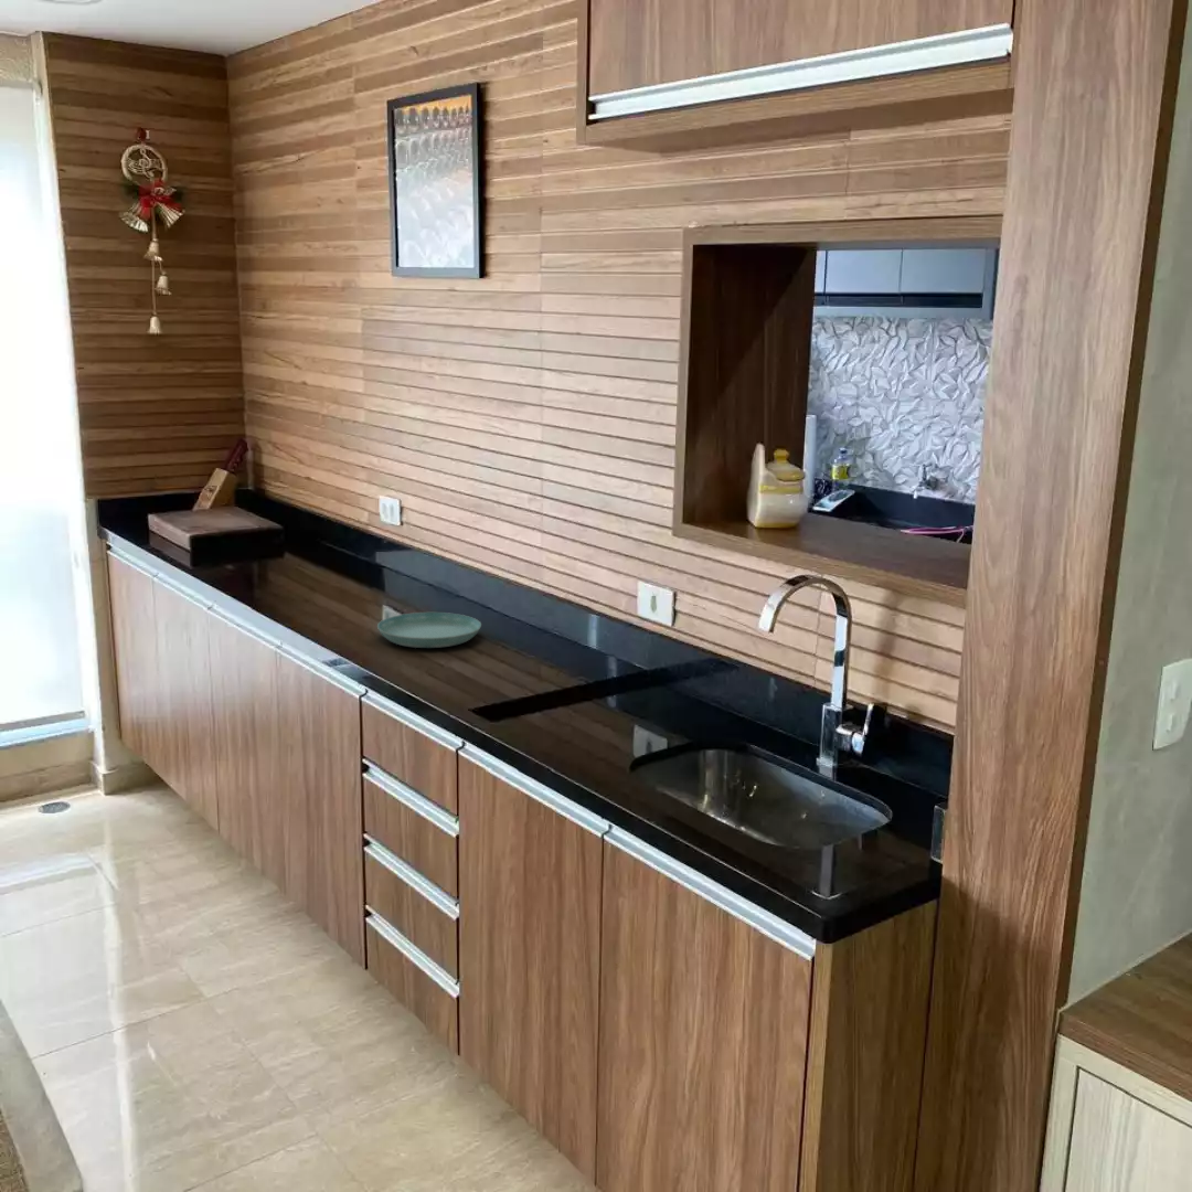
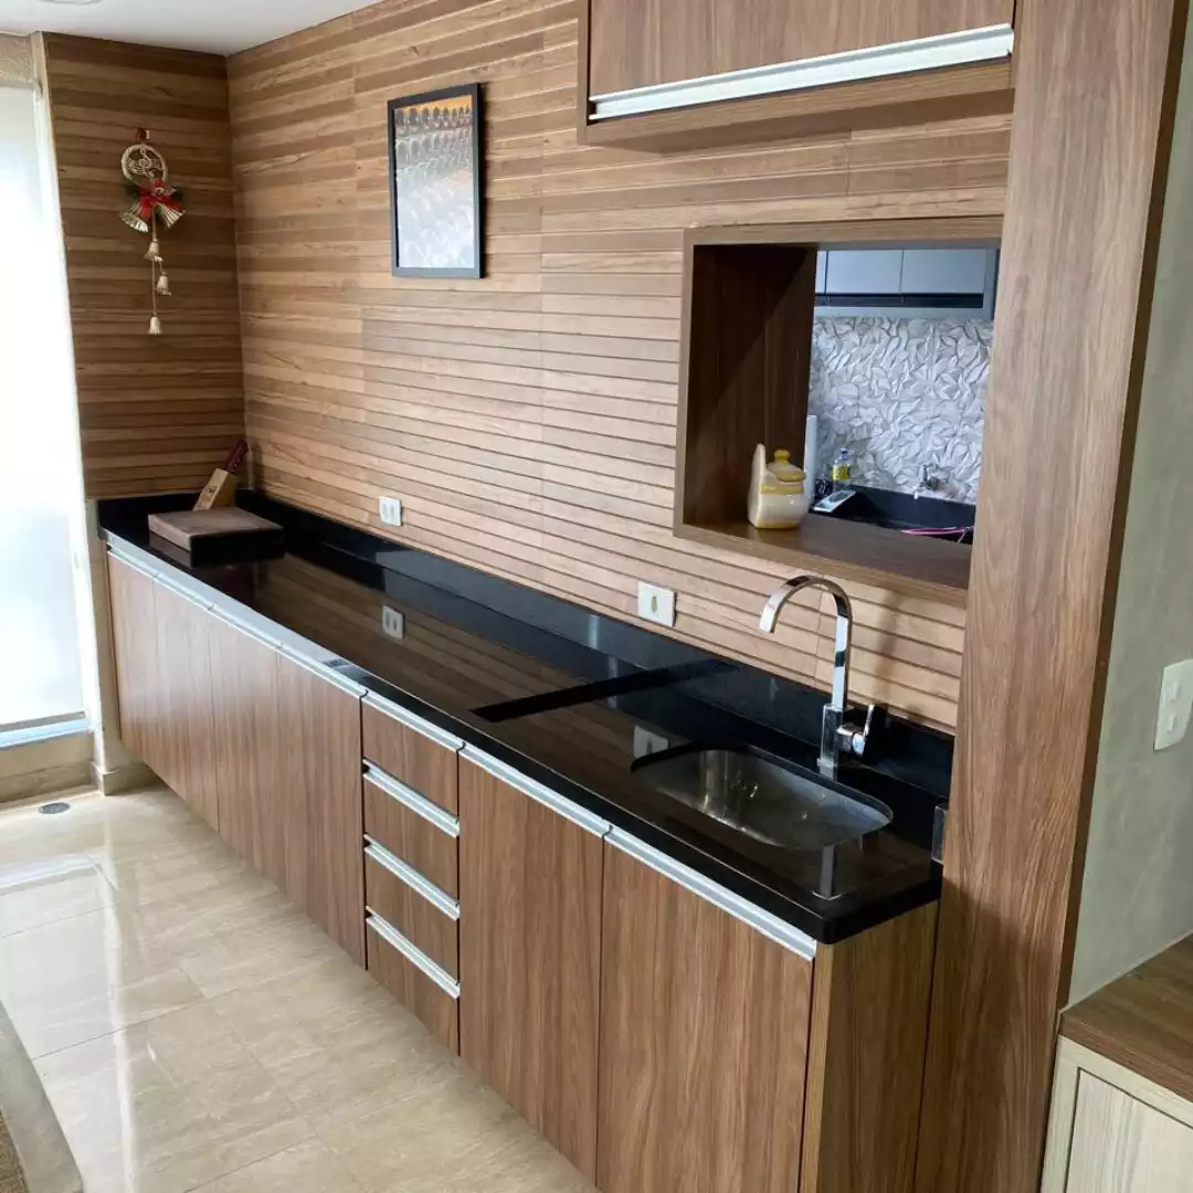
- saucer [376,611,482,649]
